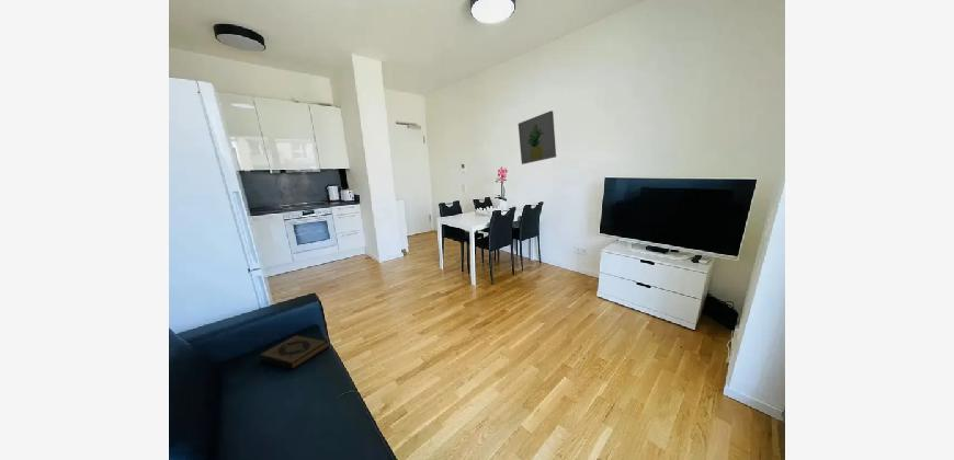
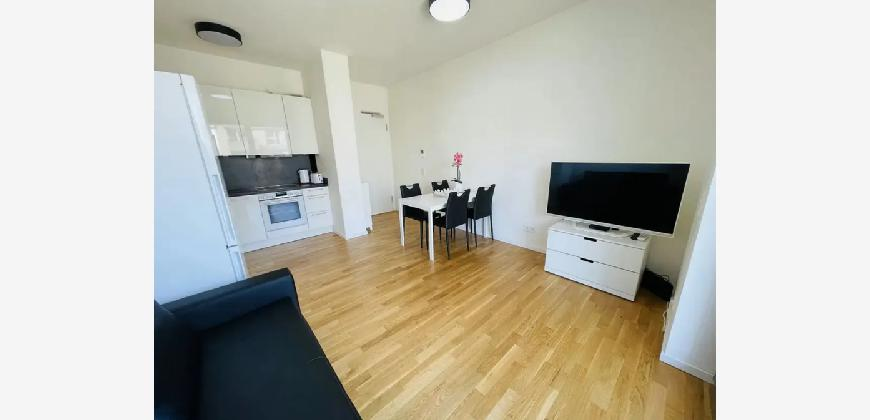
- hardback book [258,334,330,370]
- wall art [518,110,557,165]
